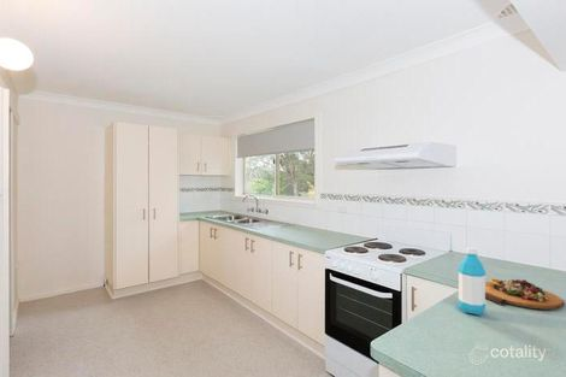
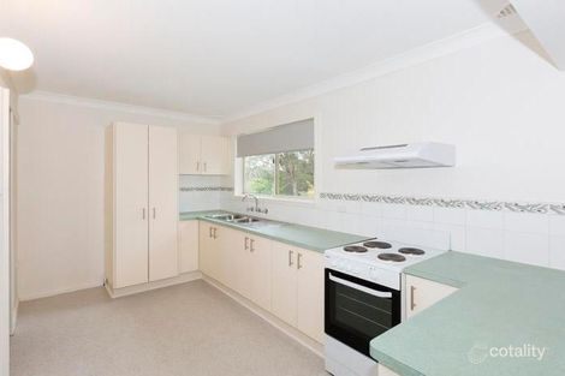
- cutting board [485,278,566,311]
- water bottle [456,247,487,317]
